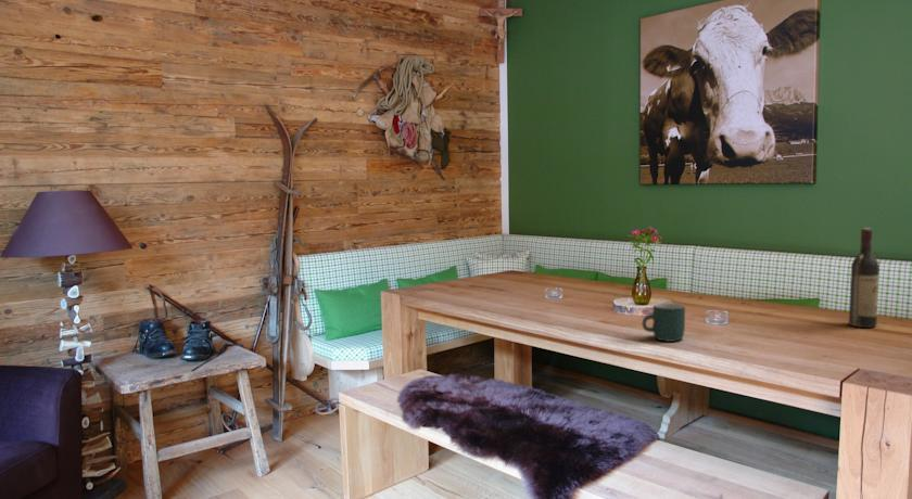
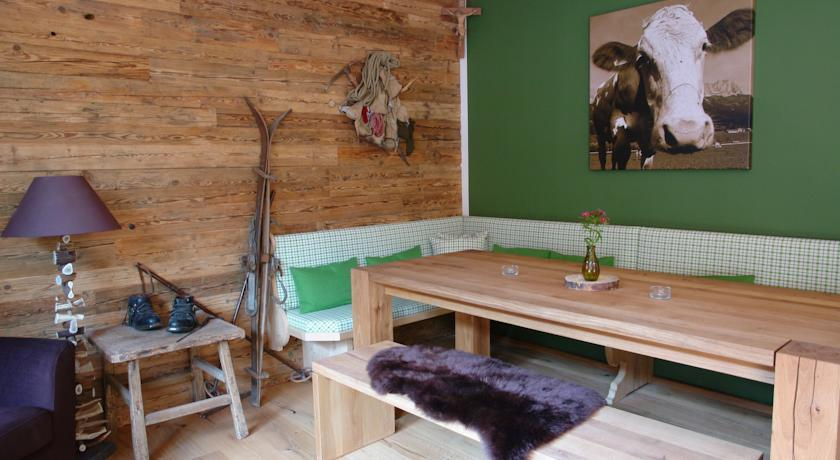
- mug [642,302,686,343]
- wine bottle [848,227,881,329]
